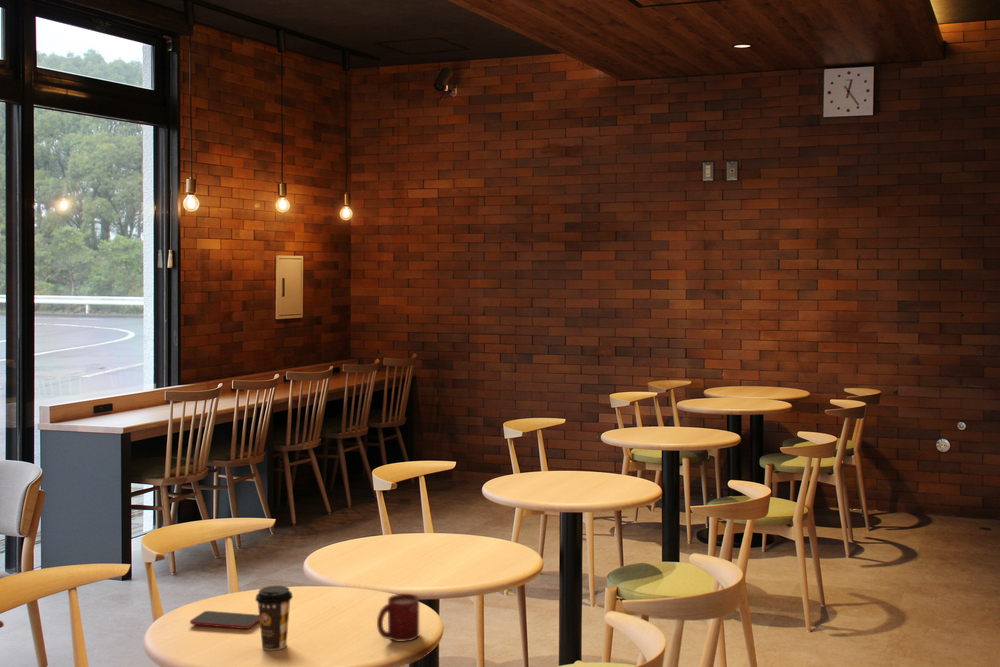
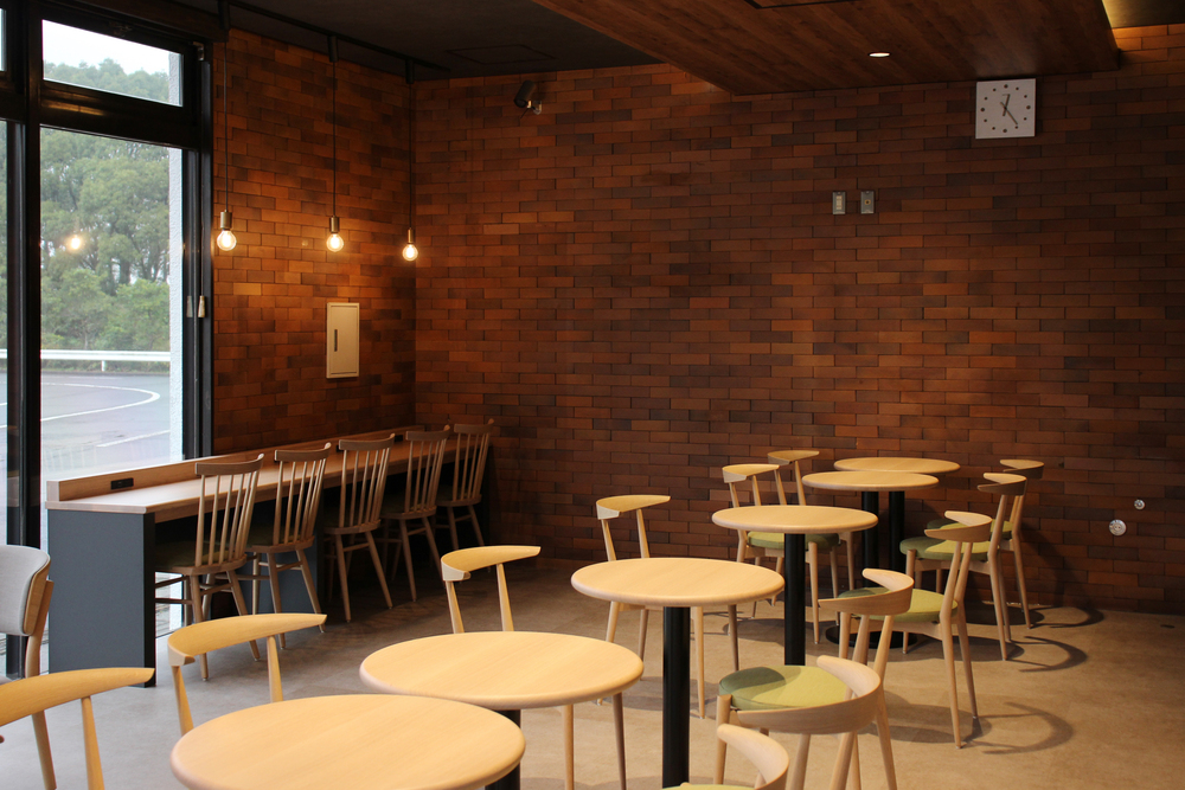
- smartphone [189,610,260,630]
- coffee cup [254,585,294,651]
- cup [376,593,420,642]
